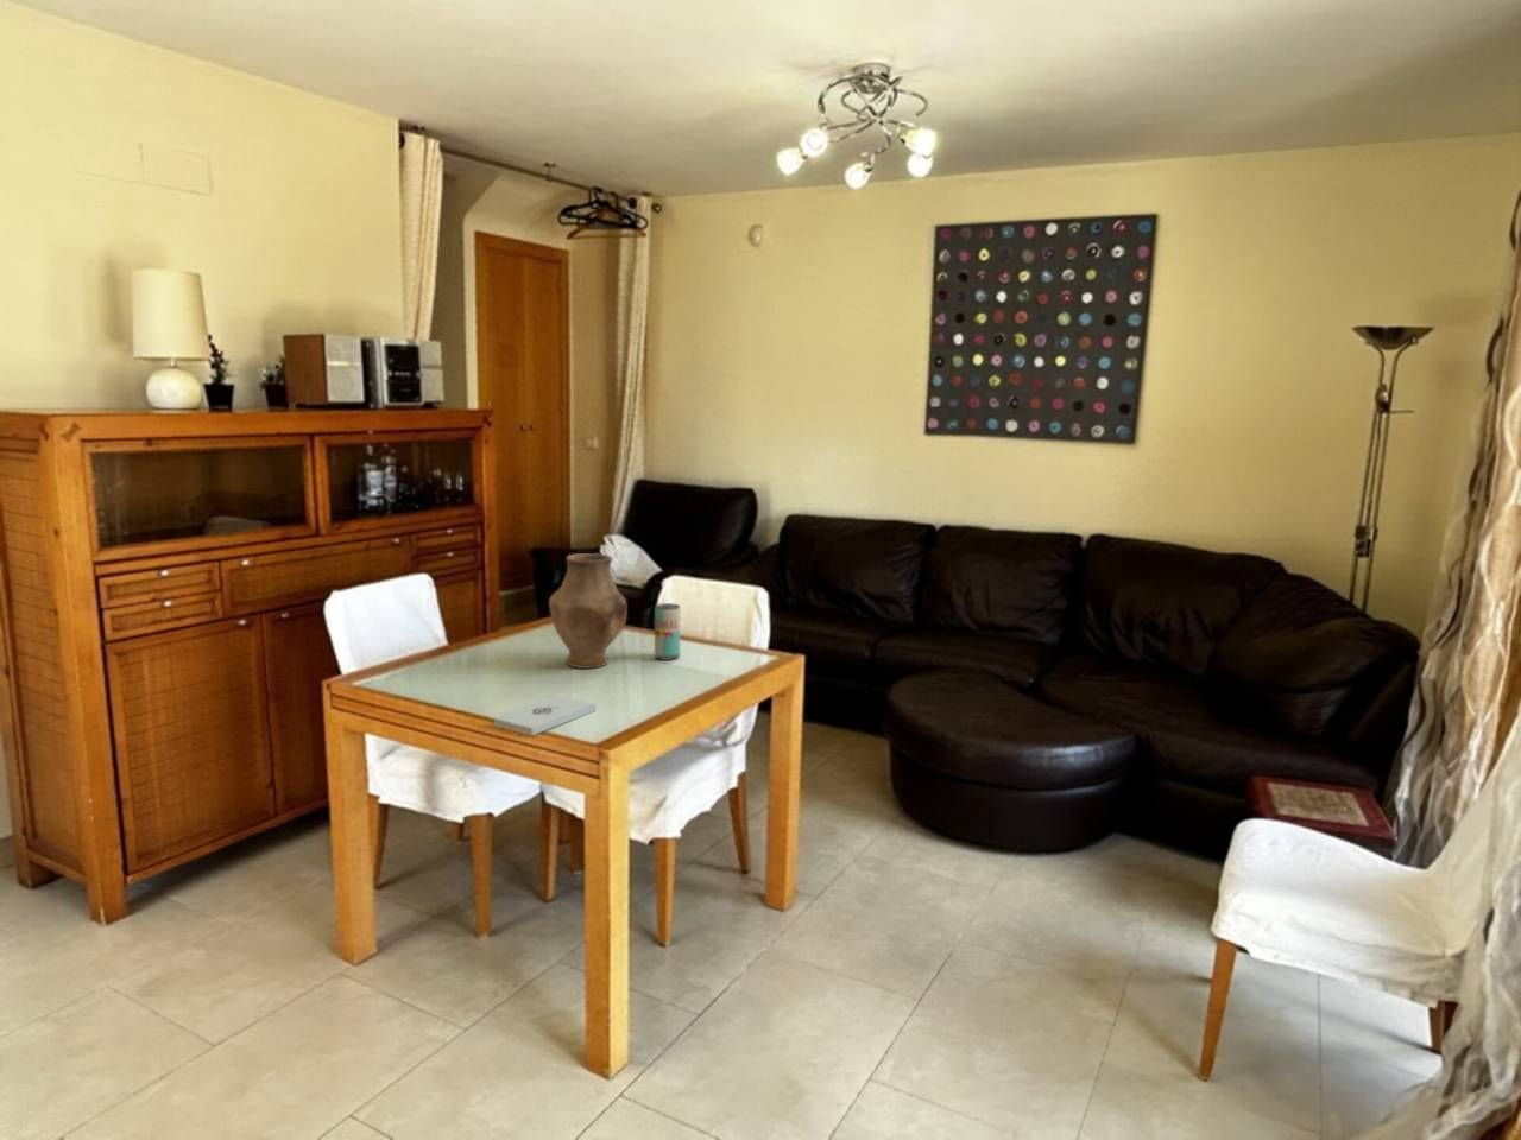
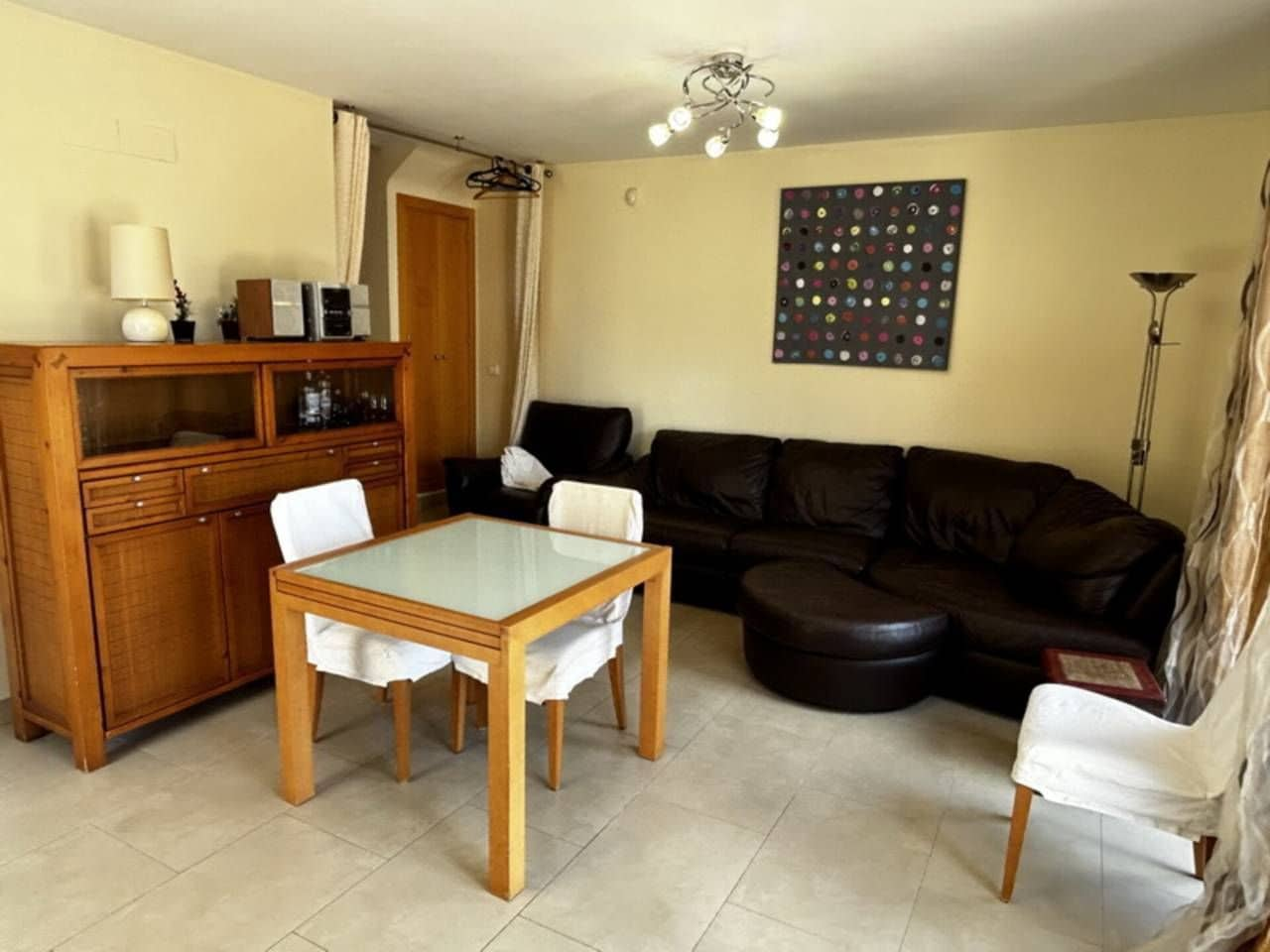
- vase [547,552,629,669]
- notepad [492,695,598,736]
- beverage can [654,602,683,661]
